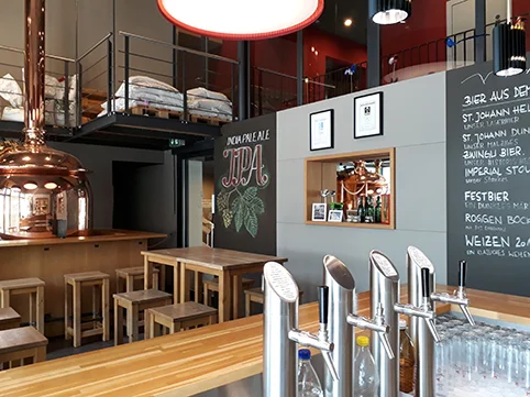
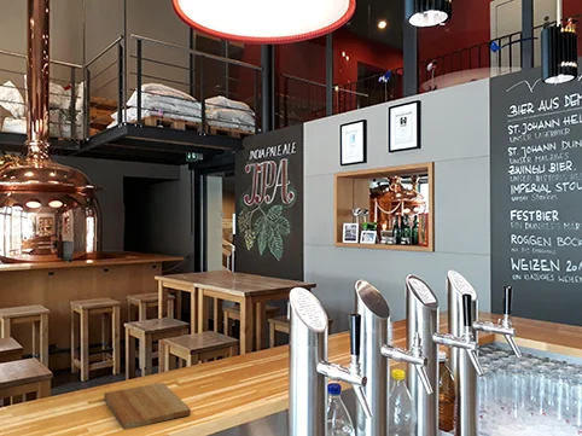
+ cutting board [103,382,192,430]
